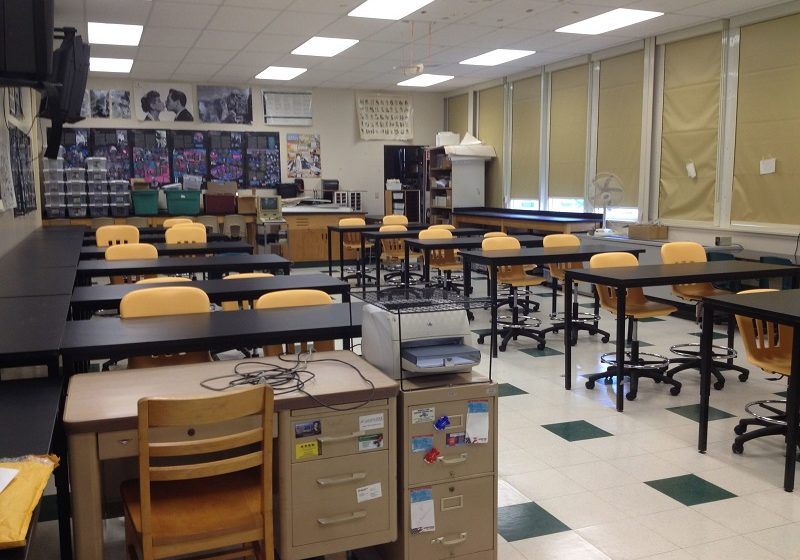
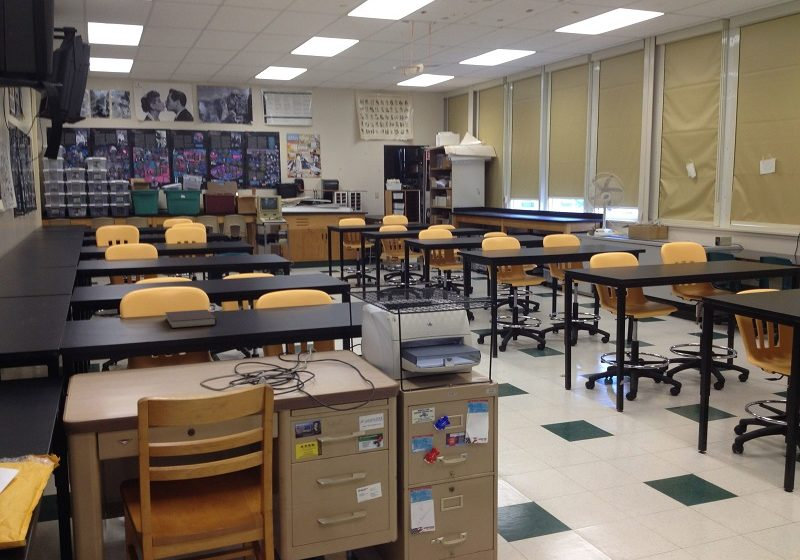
+ notebook [164,308,218,329]
